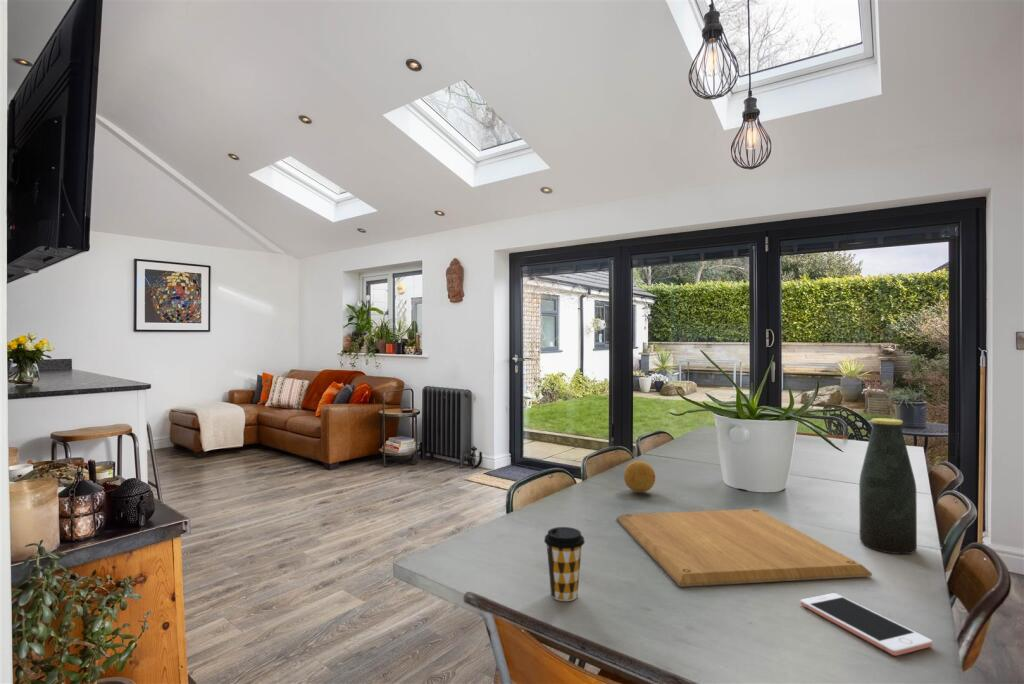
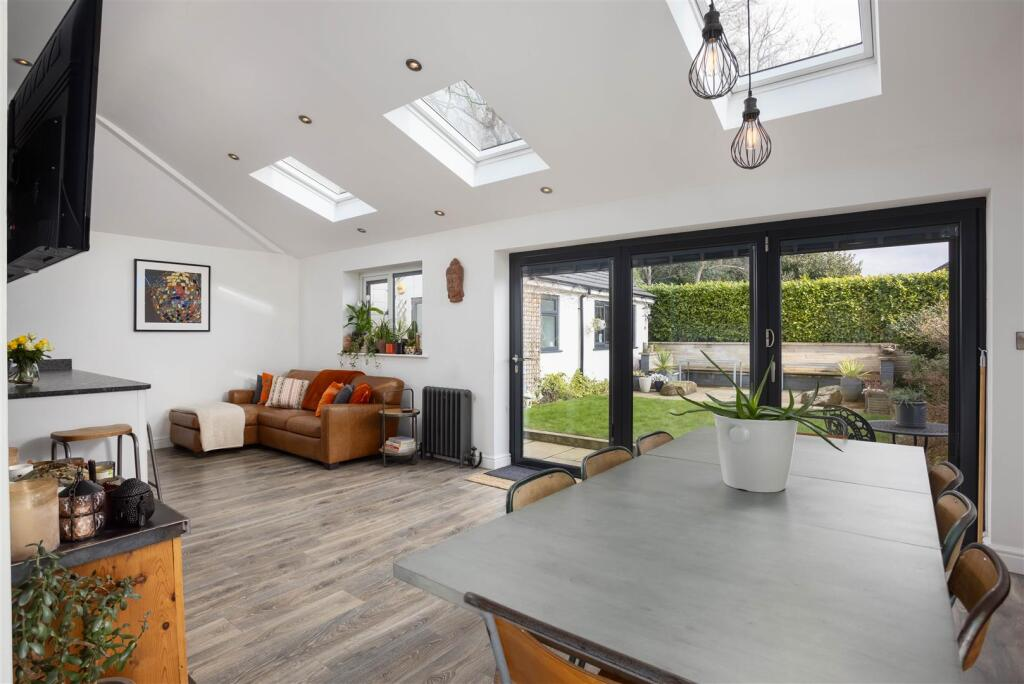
- coffee cup [543,526,586,602]
- chopping board [616,508,873,588]
- bottle [858,417,918,555]
- cell phone [800,592,933,656]
- fruit [623,460,656,494]
